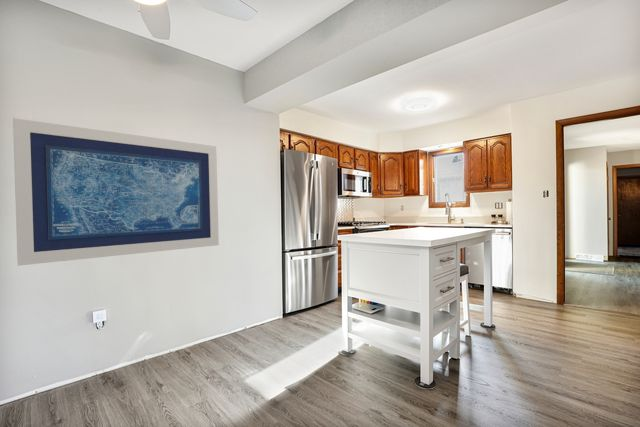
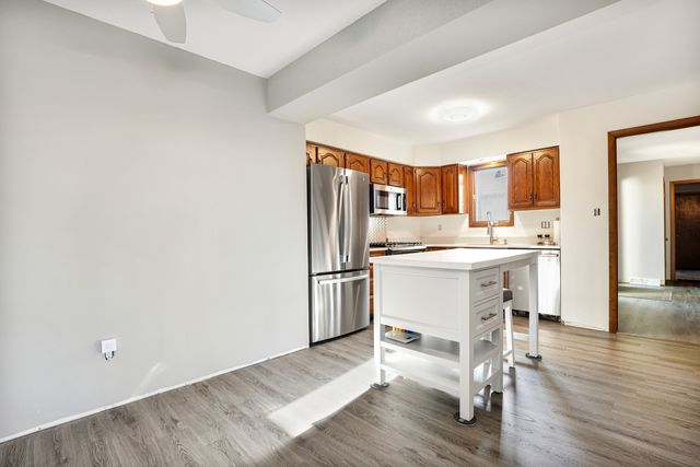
- wall art [12,117,220,267]
